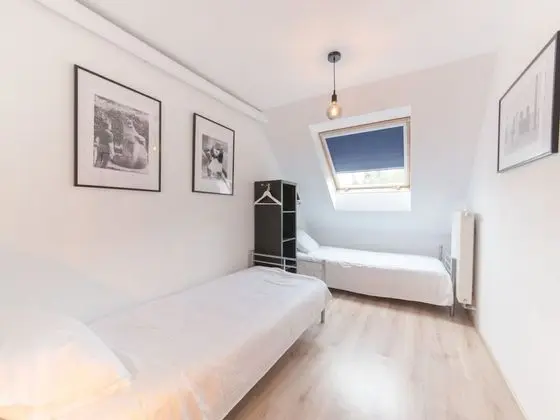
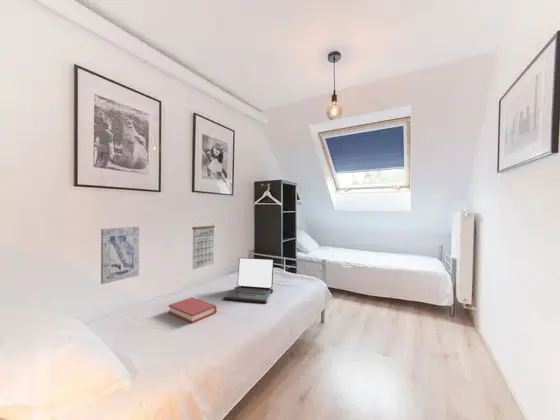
+ laptop [222,257,275,304]
+ hardback book [167,296,217,324]
+ calendar [191,216,216,270]
+ wall art [100,226,140,285]
